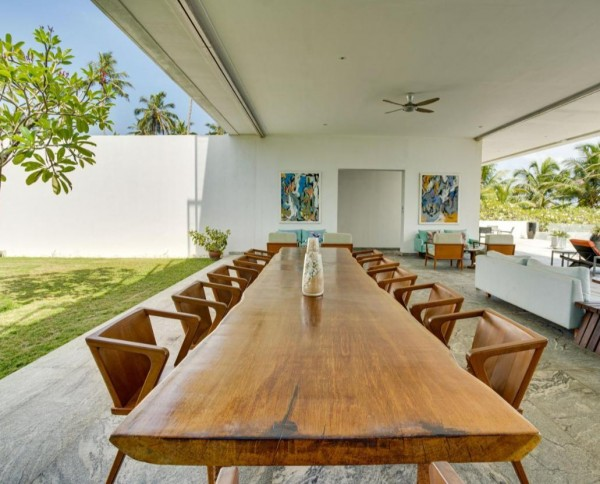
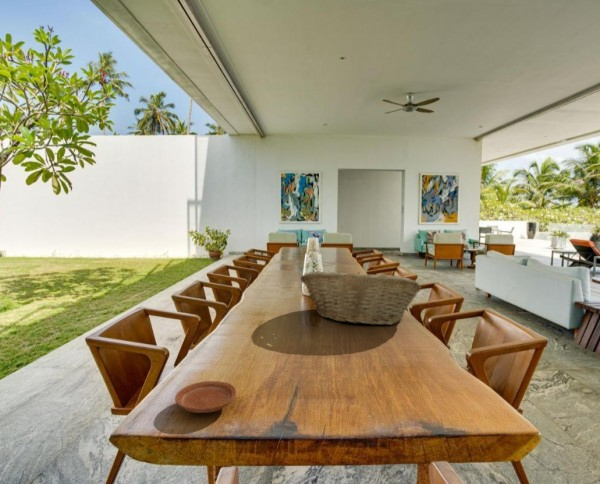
+ fruit basket [299,271,422,326]
+ plate [174,380,237,414]
